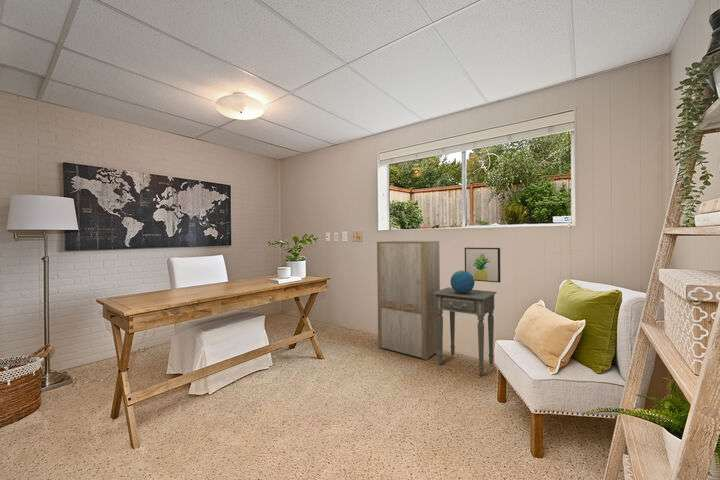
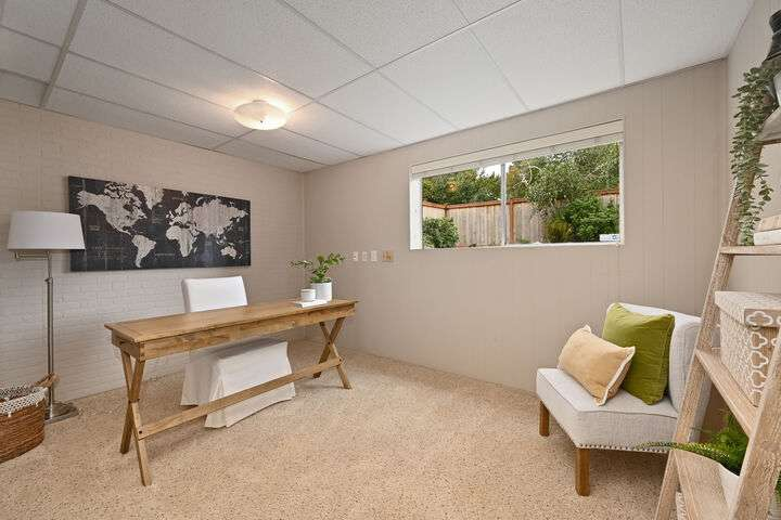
- side table [433,286,498,377]
- decorative orb [449,270,475,294]
- wall art [464,247,501,284]
- cabinet [376,240,441,361]
